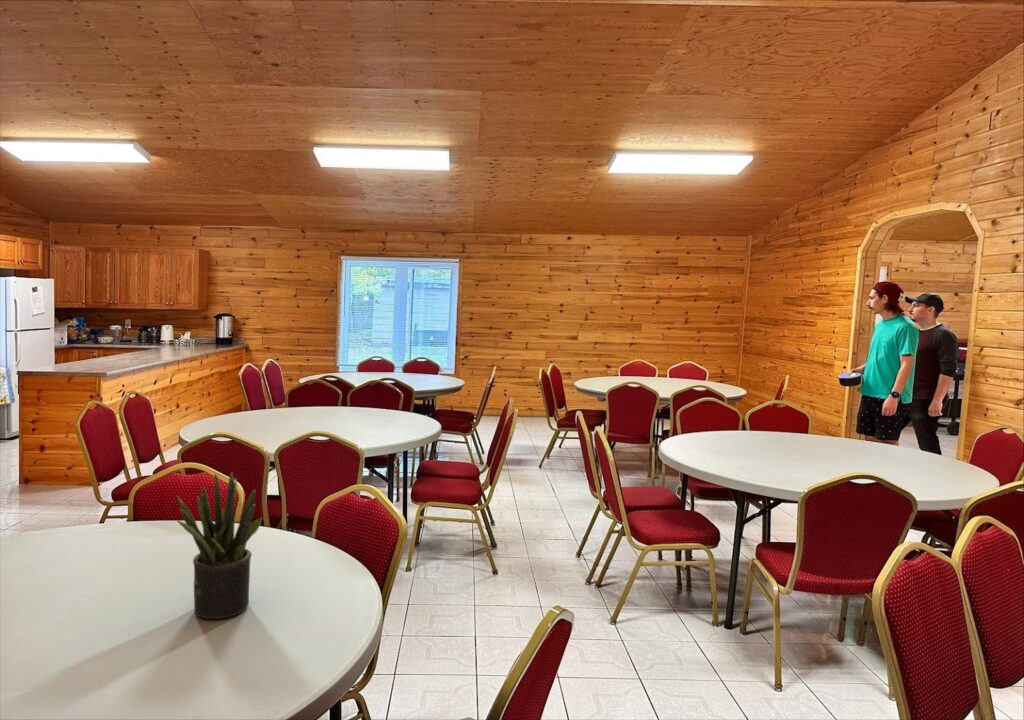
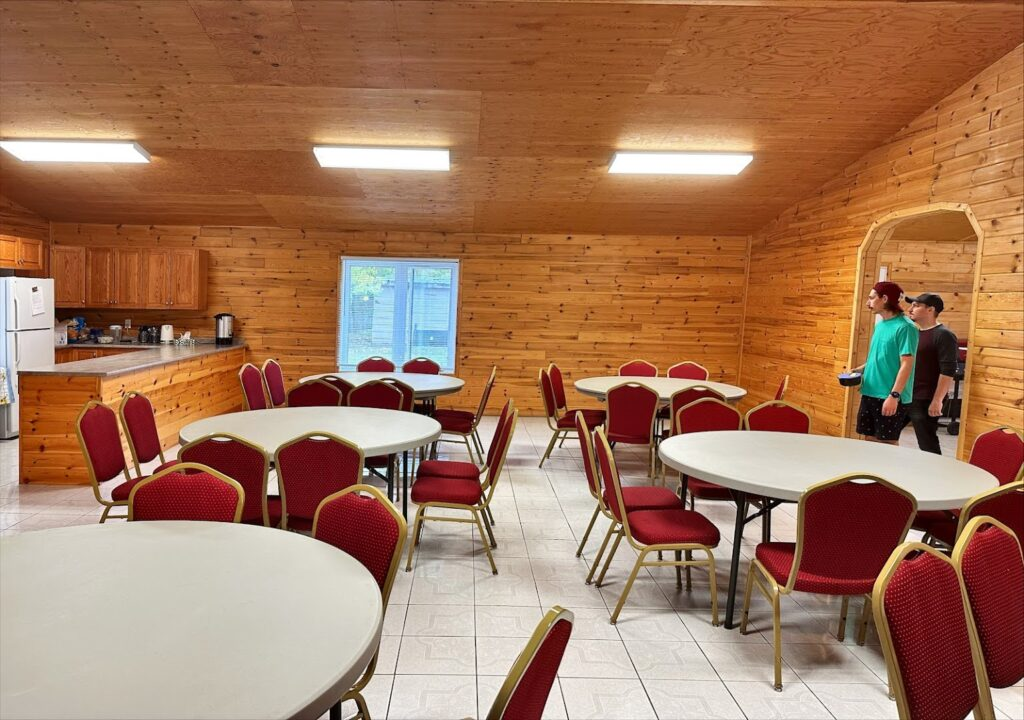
- potted plant [176,472,263,620]
